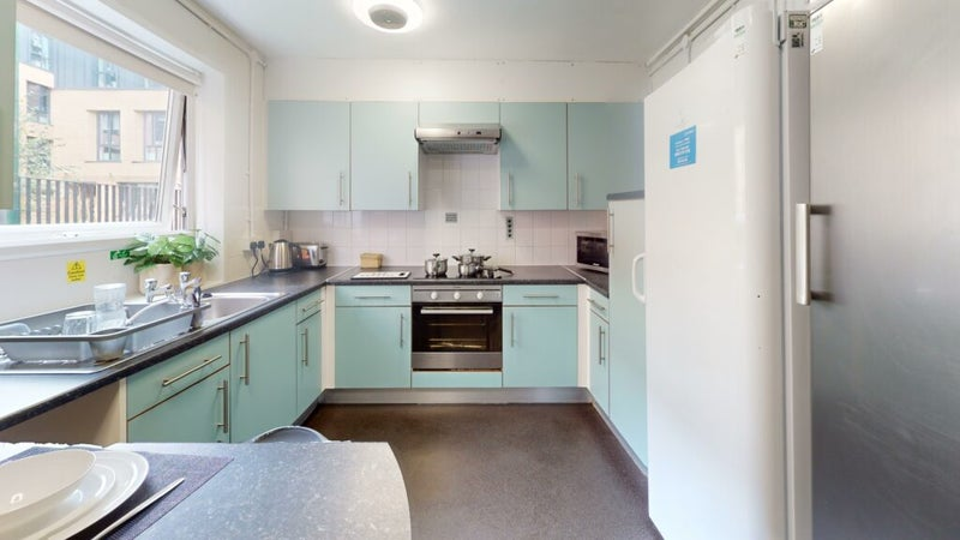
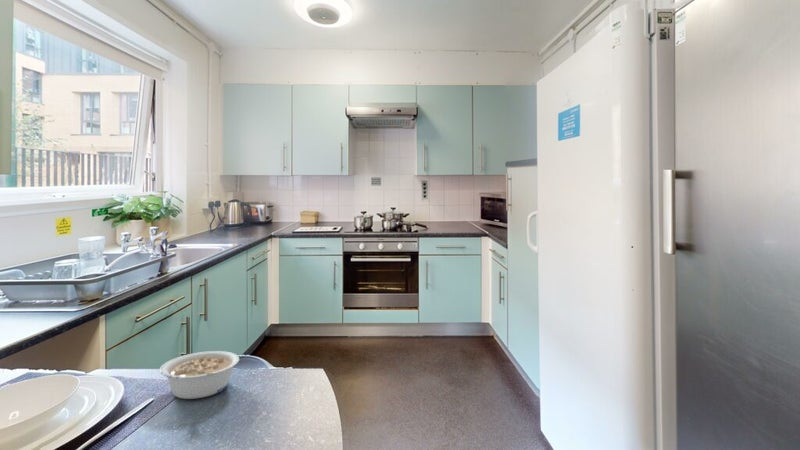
+ legume [158,350,240,400]
